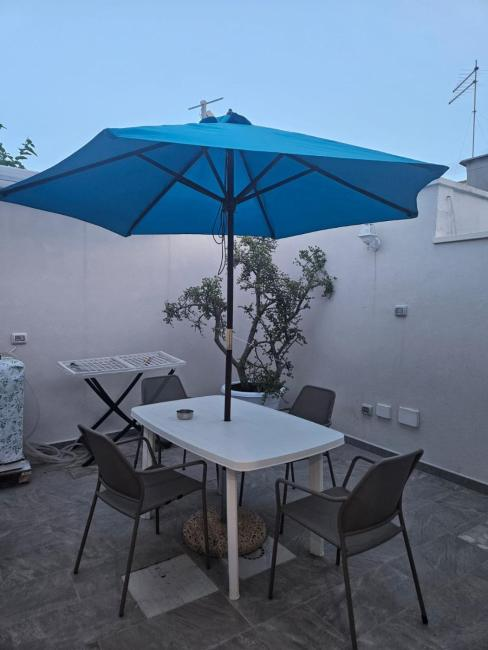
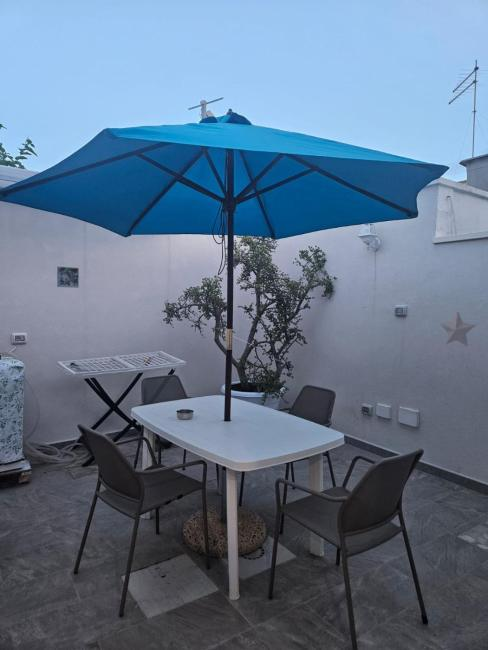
+ decorative star [439,310,477,348]
+ decorative tile [56,265,80,289]
